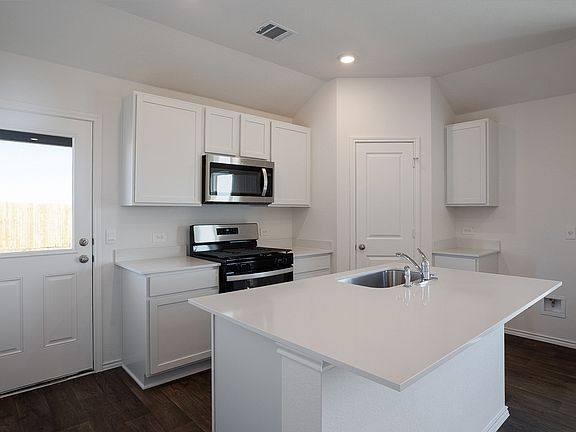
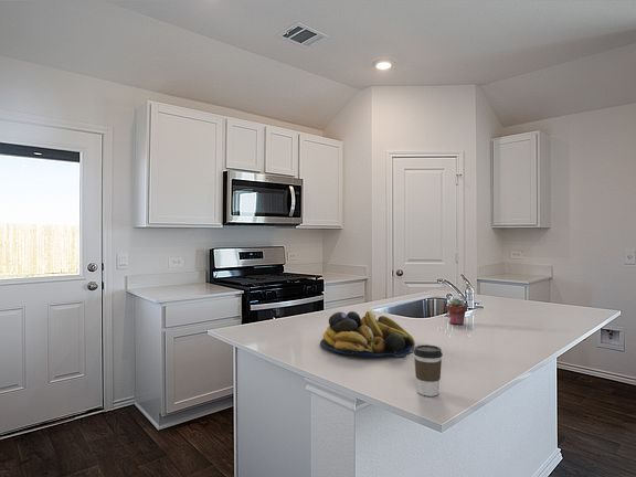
+ potted succulent [446,297,468,326]
+ fruit bowl [319,309,416,358]
+ coffee cup [413,343,444,398]
